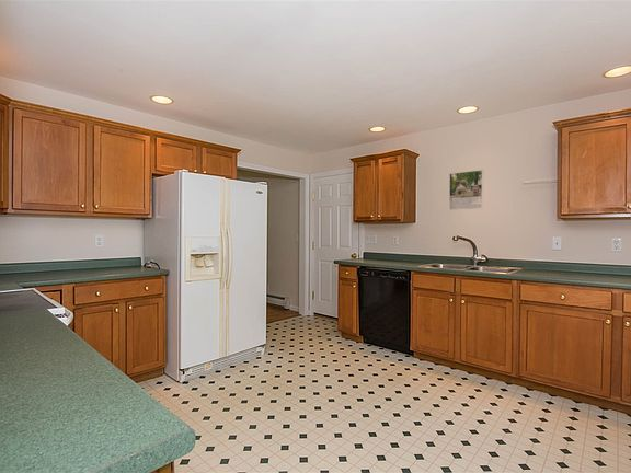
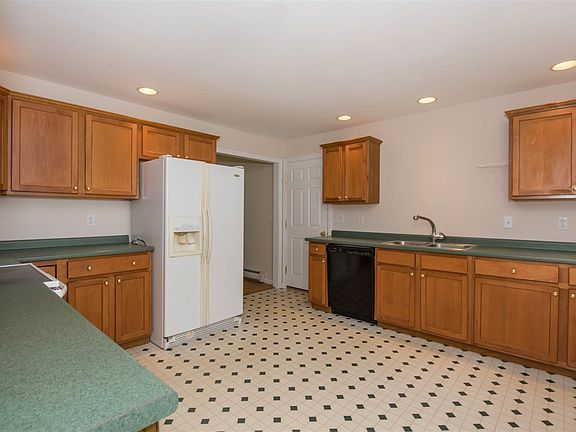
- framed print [448,169,484,211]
